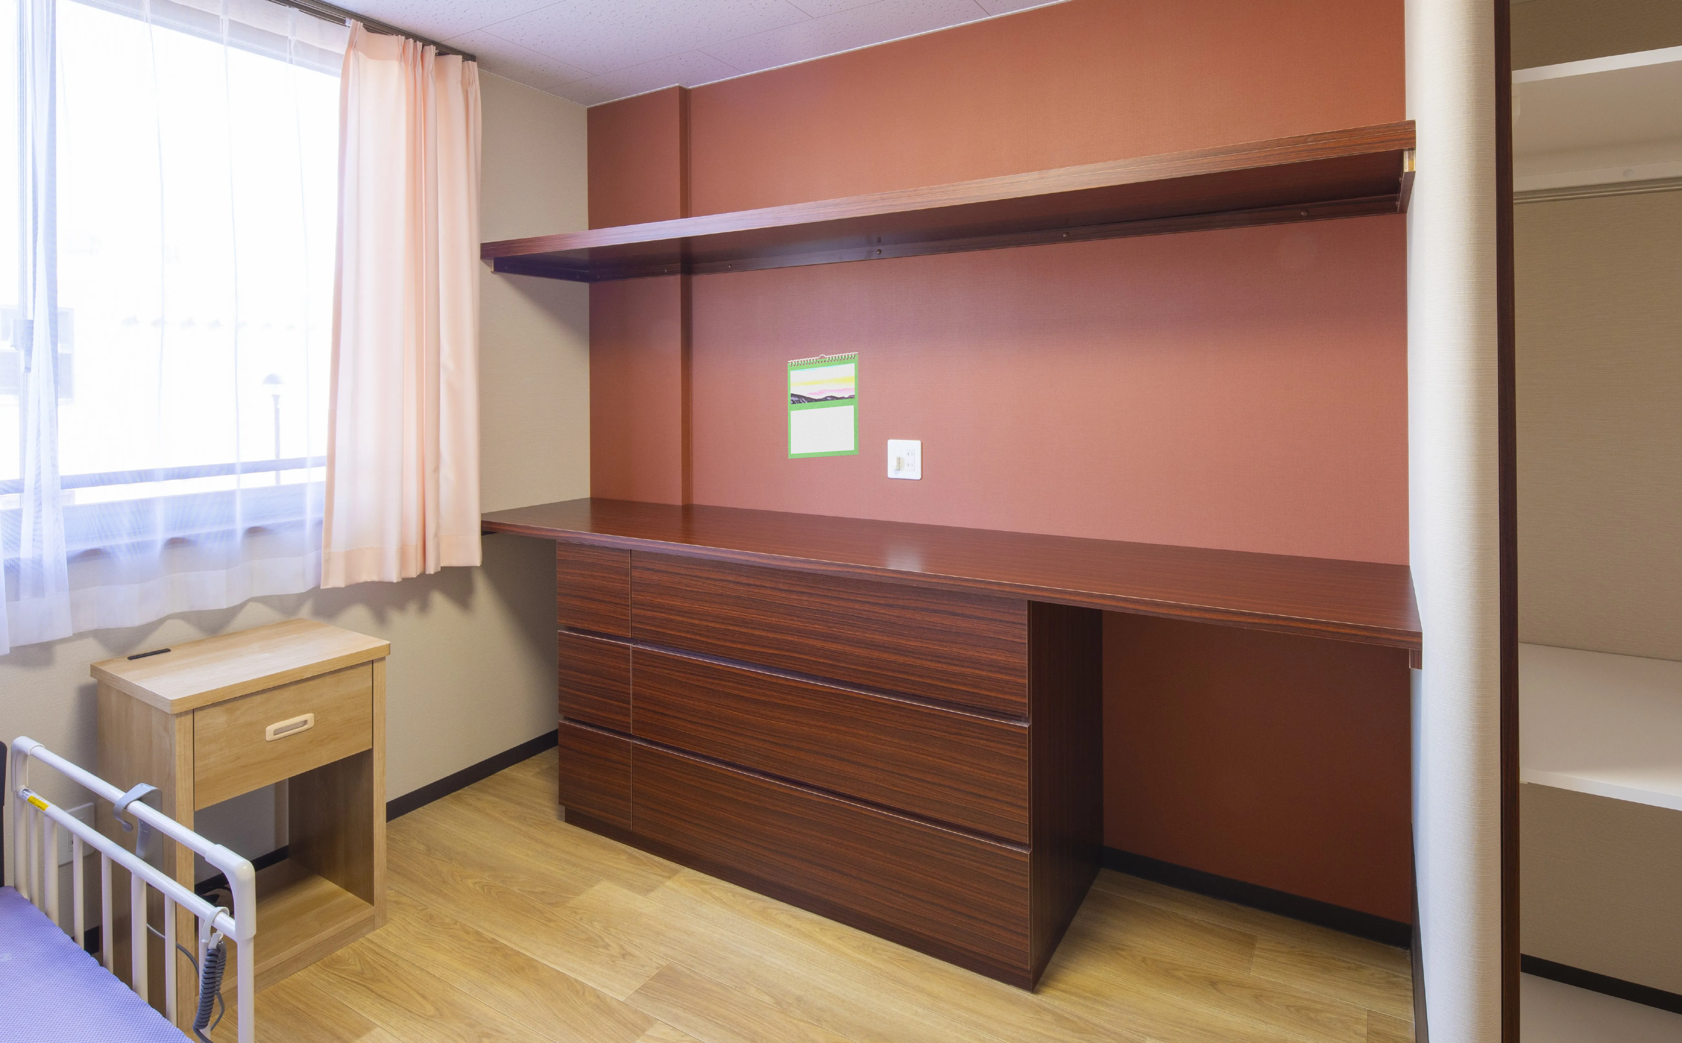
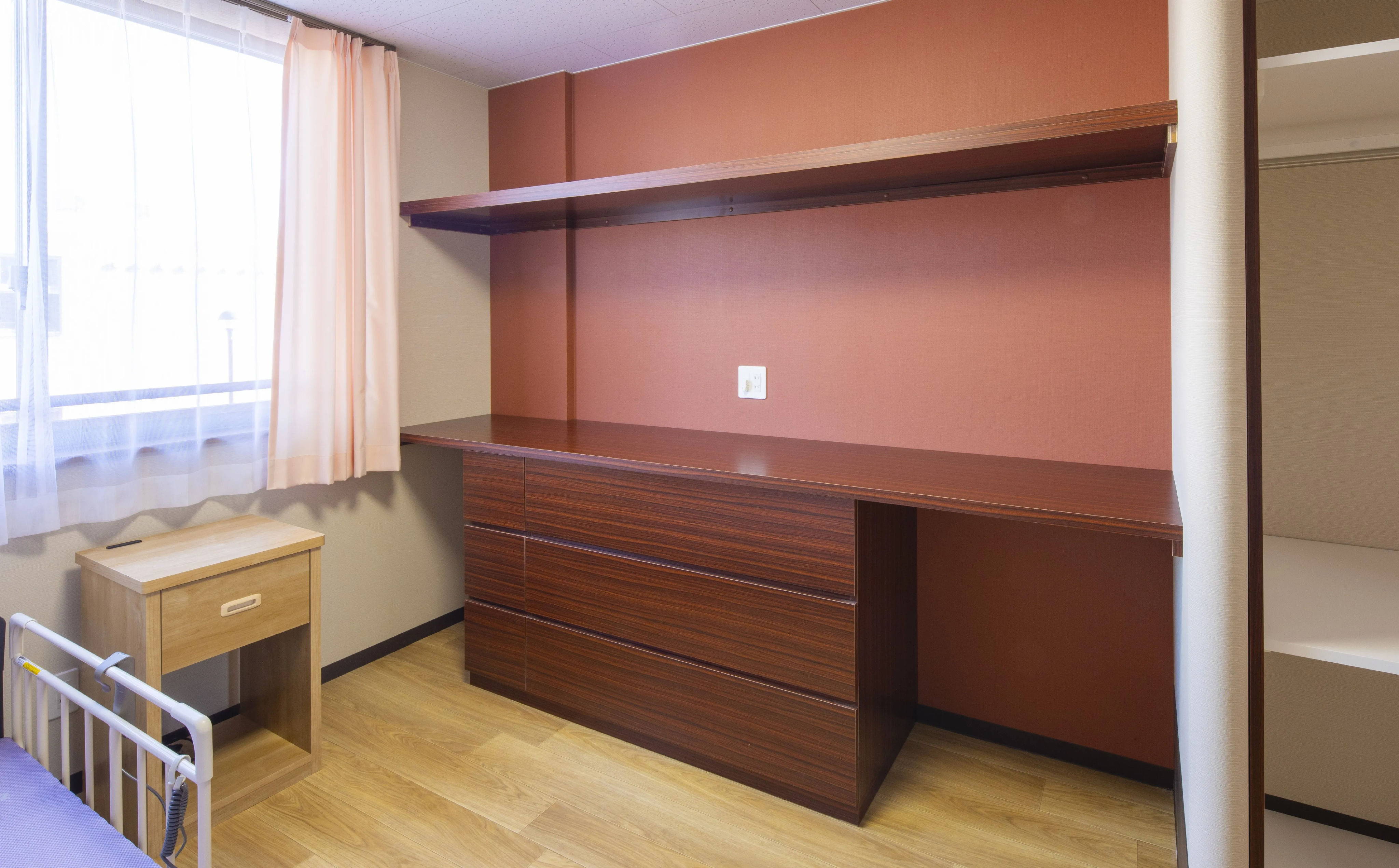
- calendar [787,352,860,459]
